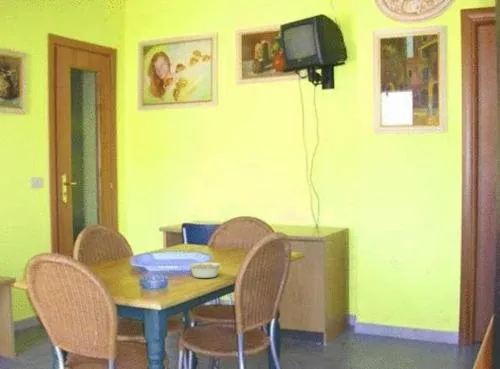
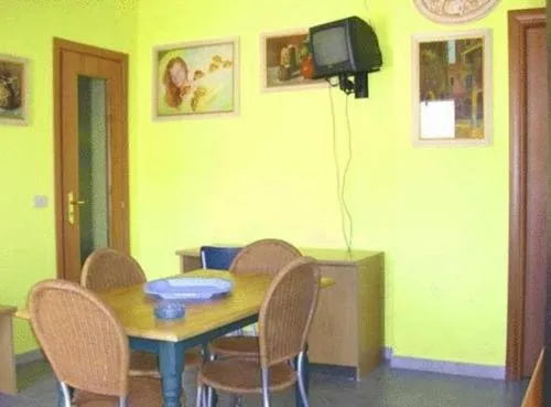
- legume [187,261,223,279]
